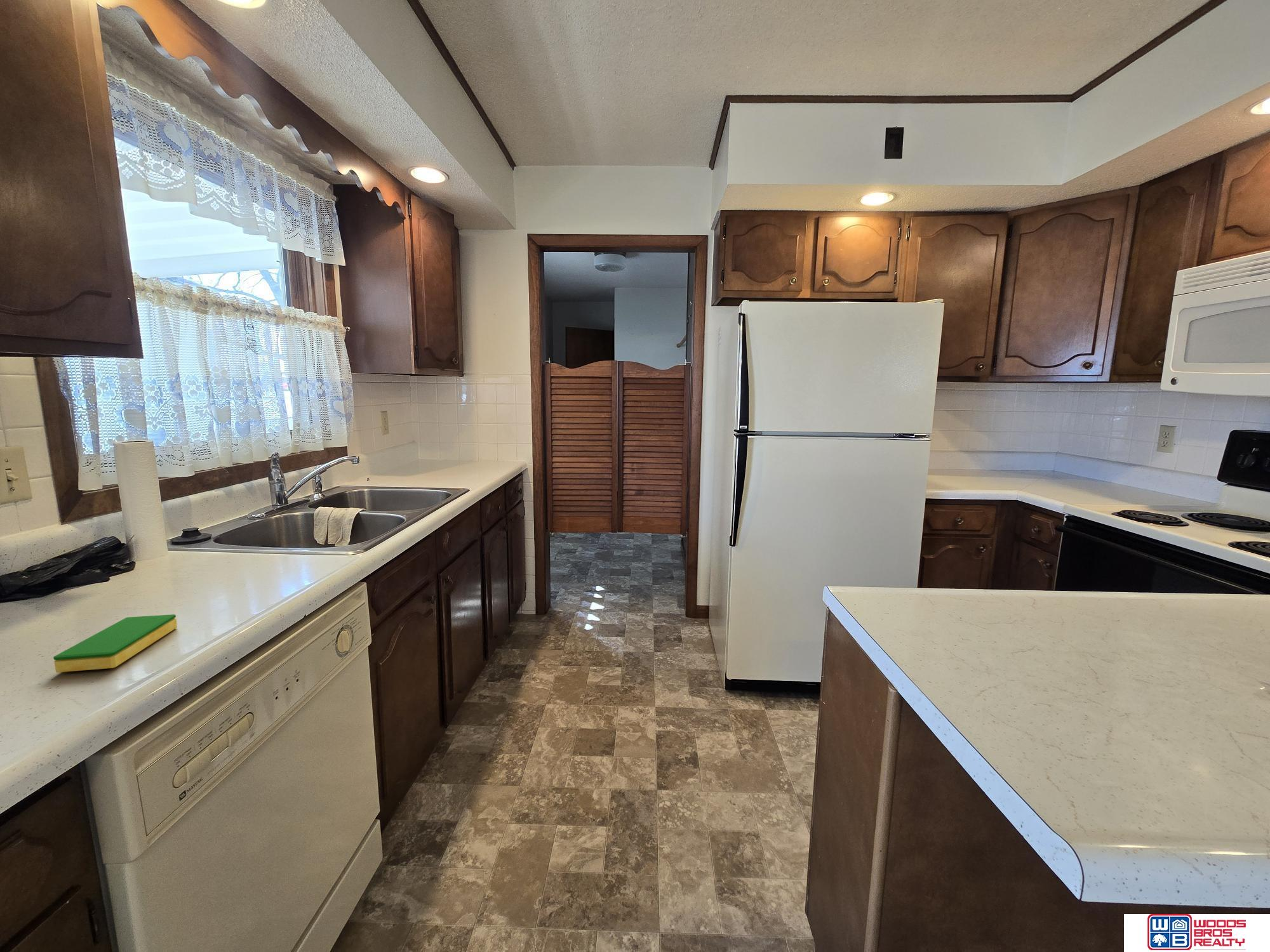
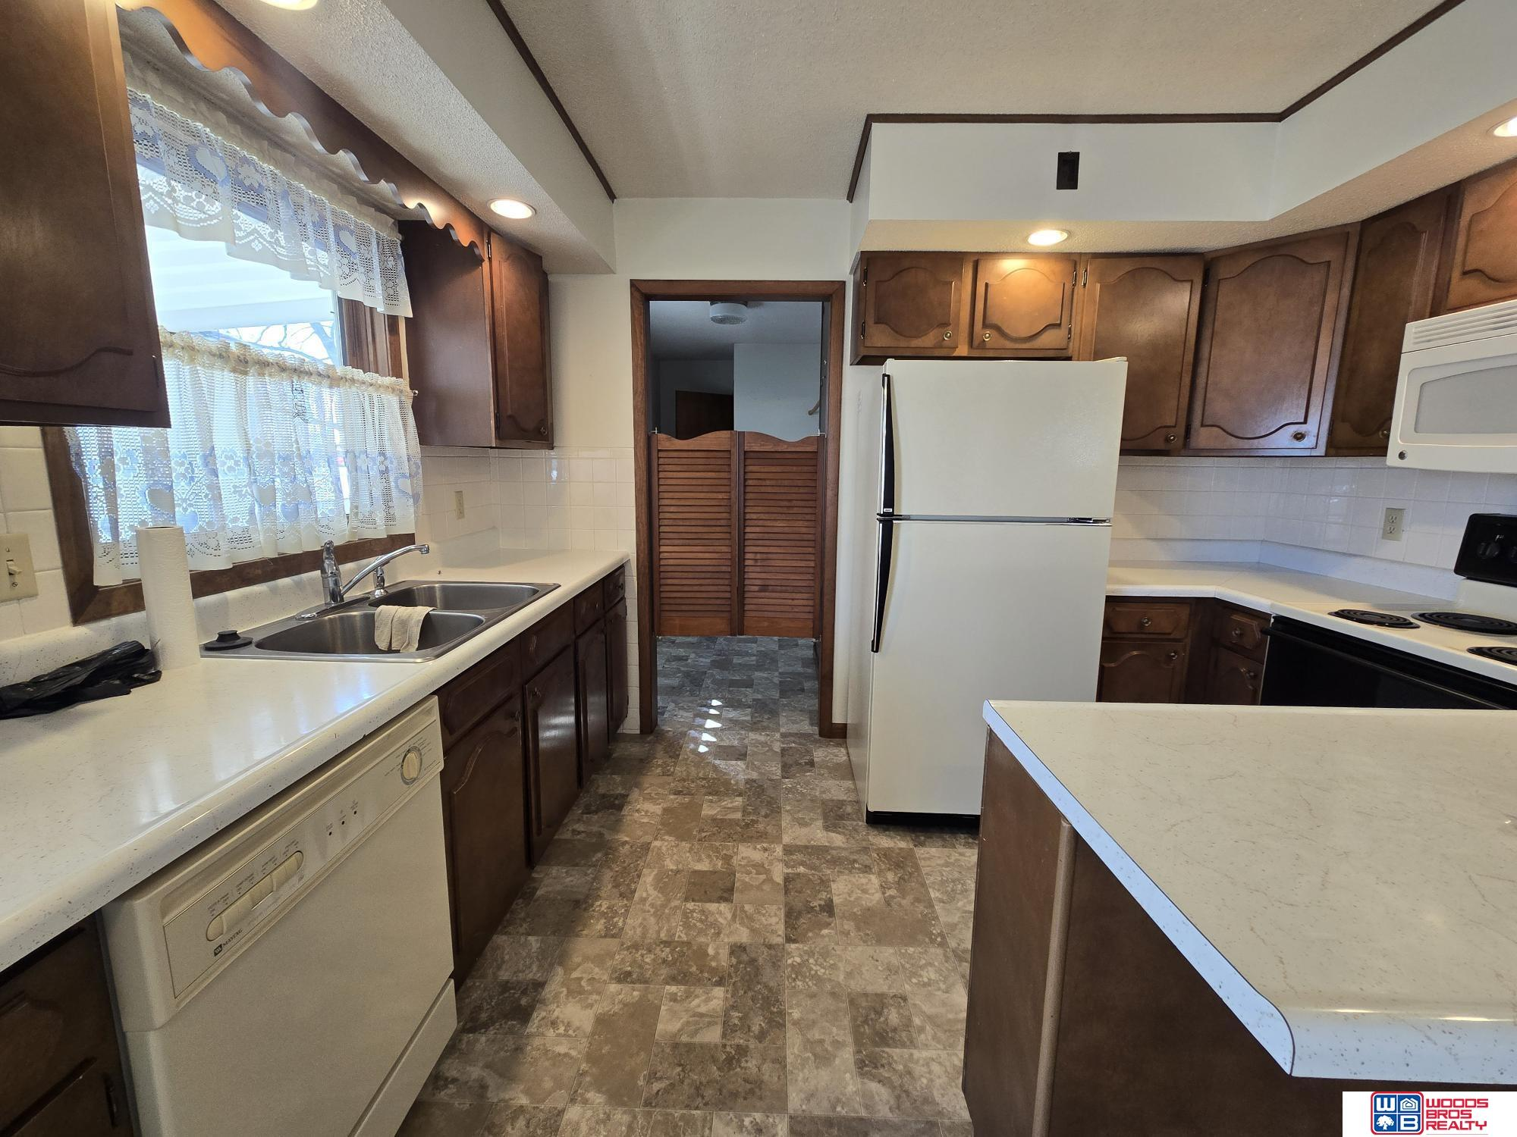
- dish sponge [53,614,178,673]
